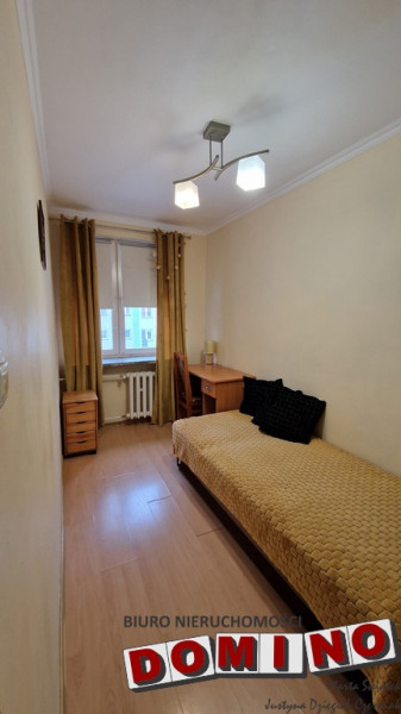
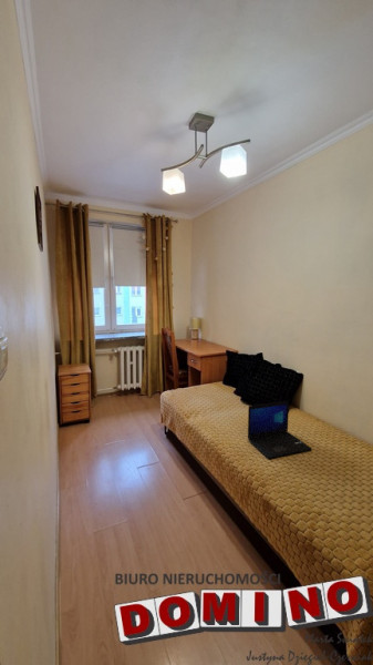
+ laptop [247,400,313,460]
